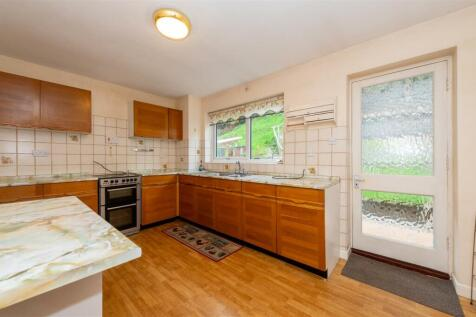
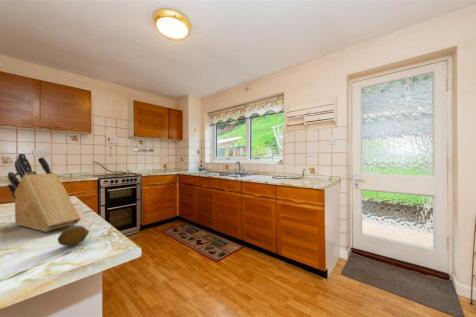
+ fruit [57,225,90,247]
+ knife block [7,152,82,233]
